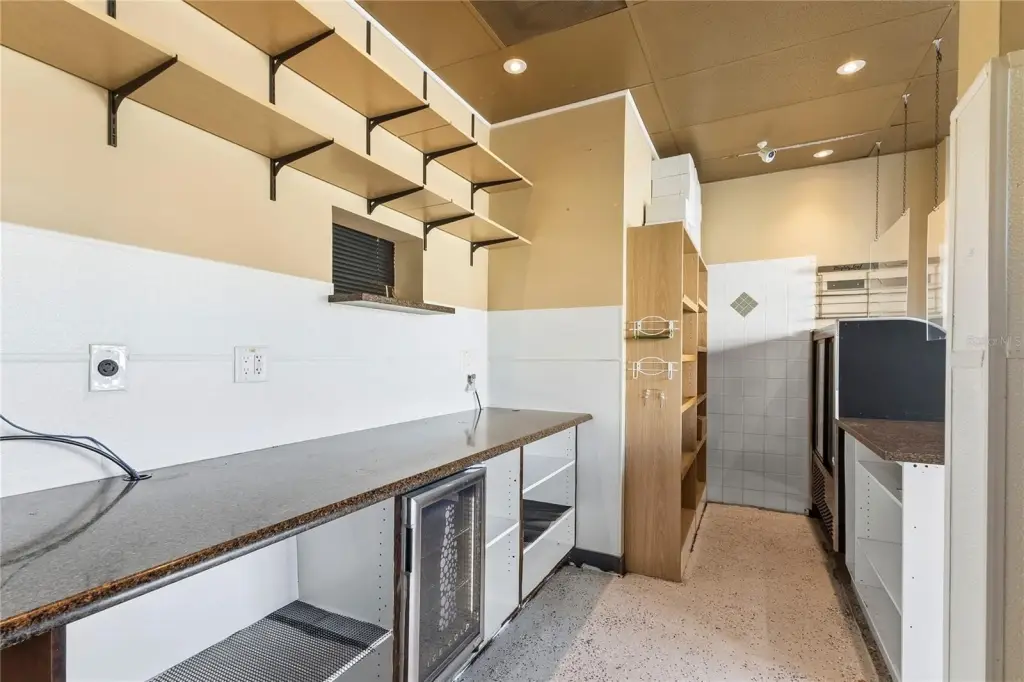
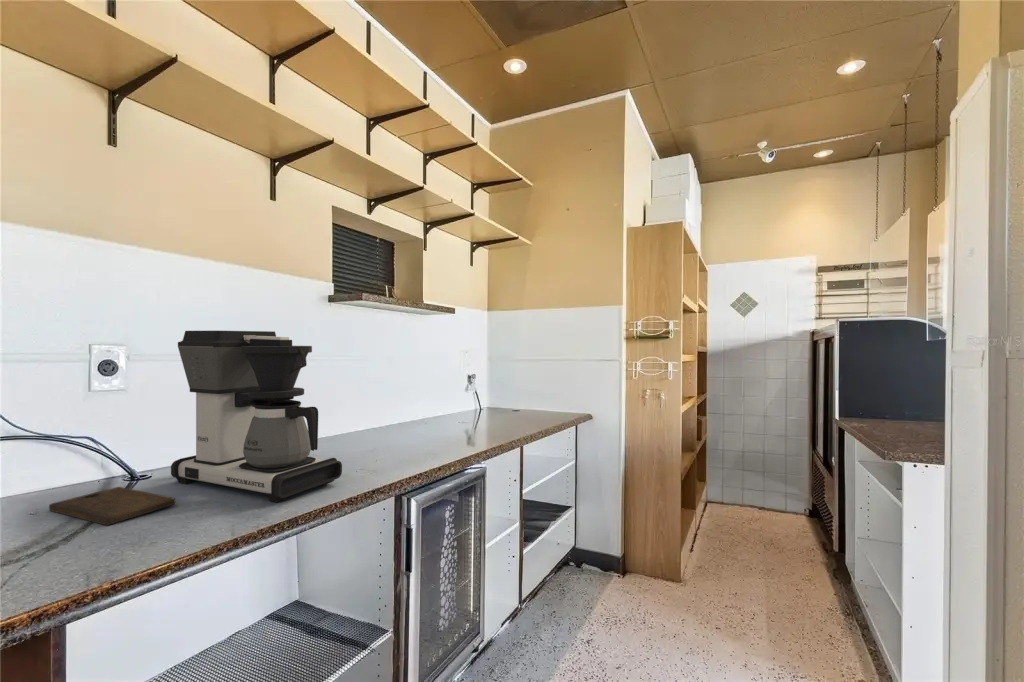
+ coffee maker [170,330,343,503]
+ cutting board [48,486,176,526]
